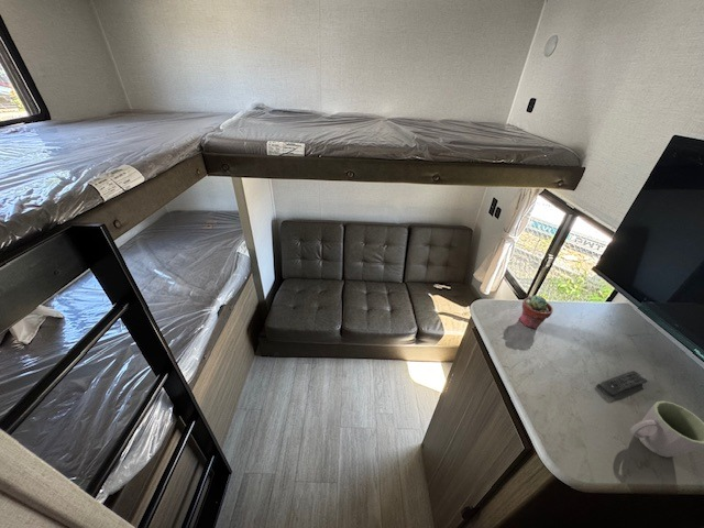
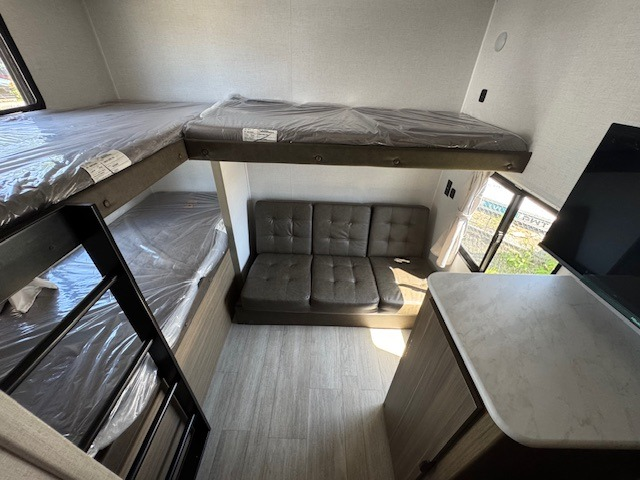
- potted succulent [518,294,554,330]
- remote control [595,370,649,399]
- mug [629,399,704,459]
